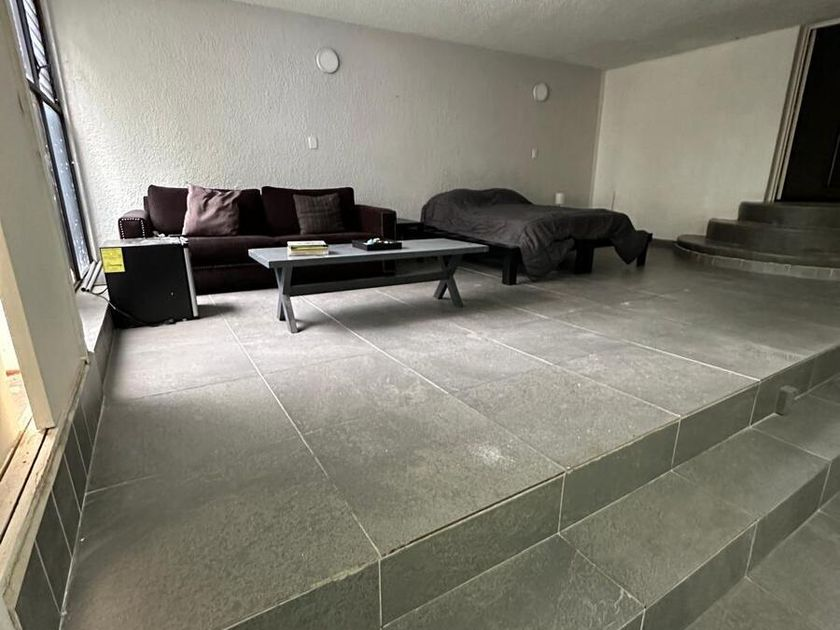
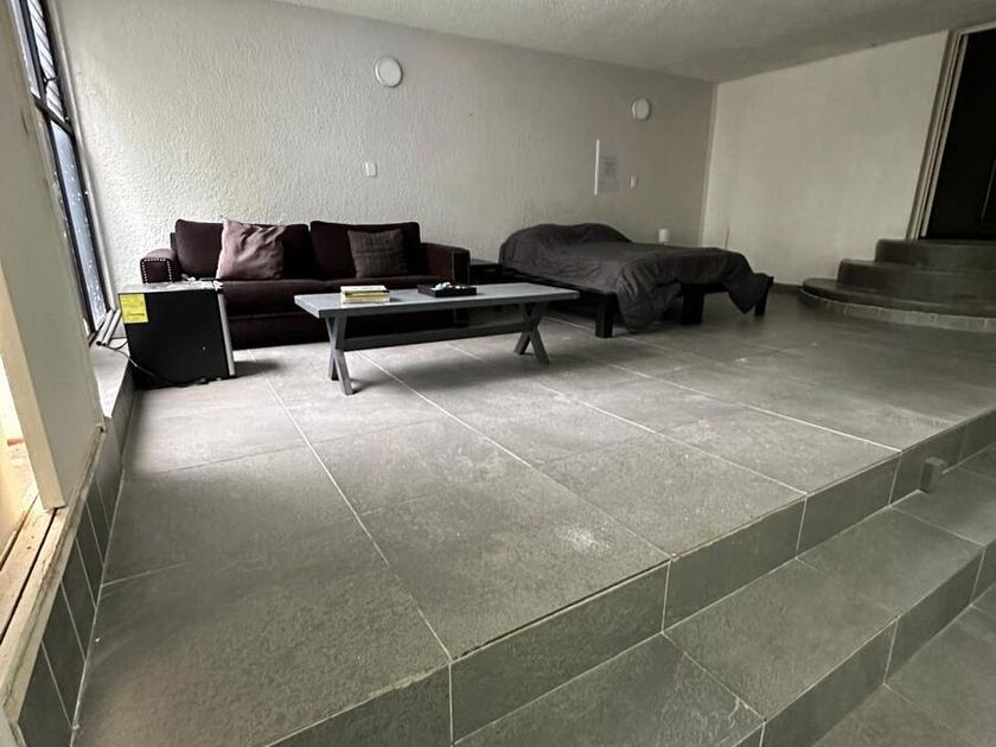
+ wall art [594,139,626,197]
